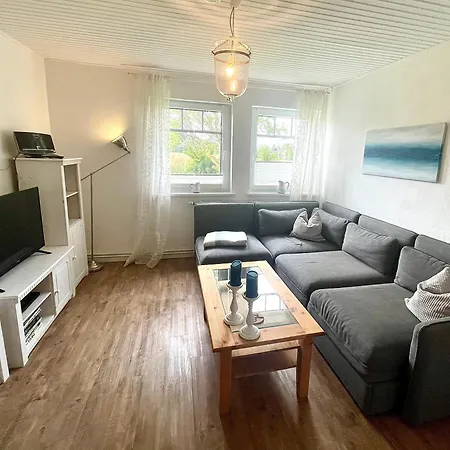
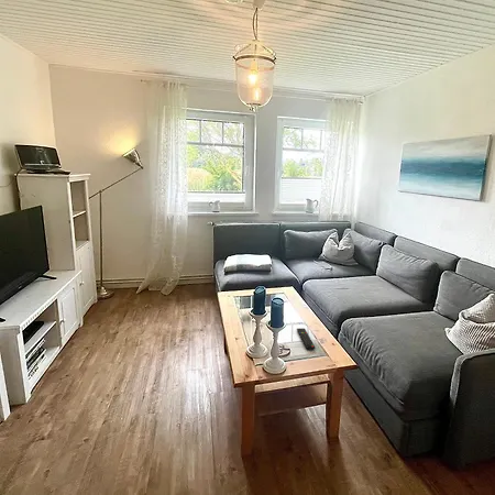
+ remote control [296,328,316,351]
